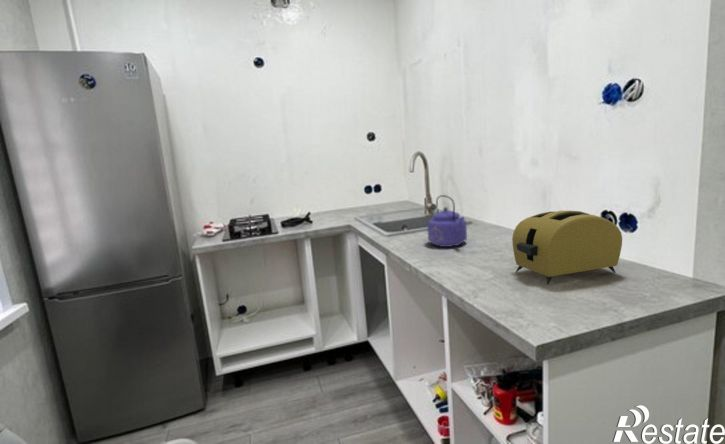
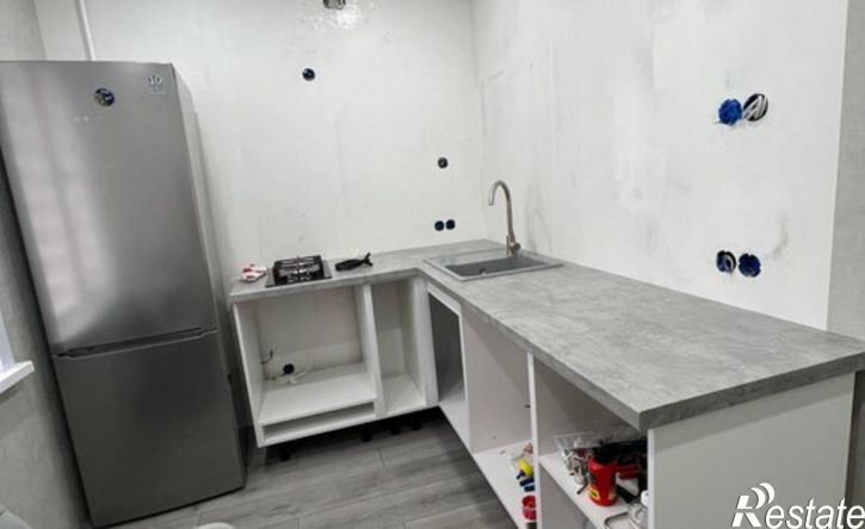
- toaster [511,210,623,285]
- kettle [426,194,468,248]
